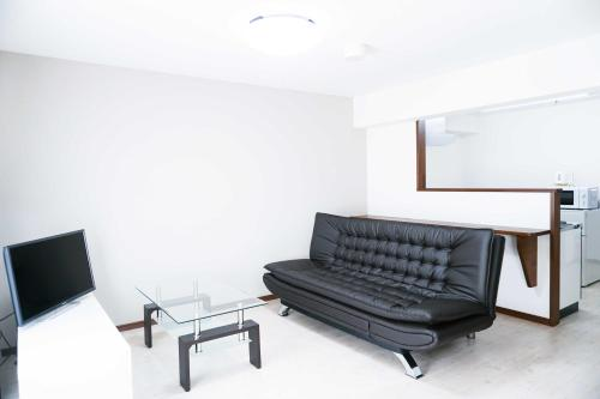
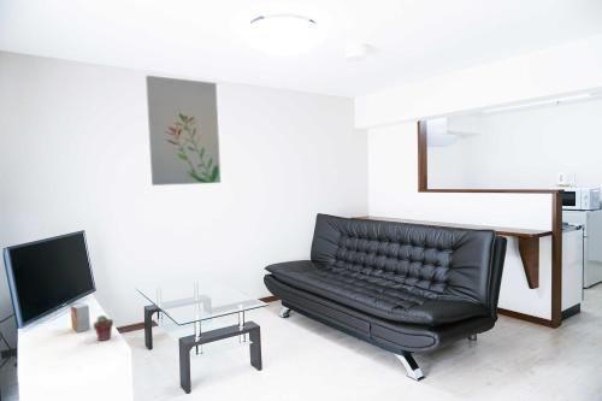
+ small box [70,302,92,334]
+ potted succulent [92,314,114,342]
+ wall art [144,75,222,187]
